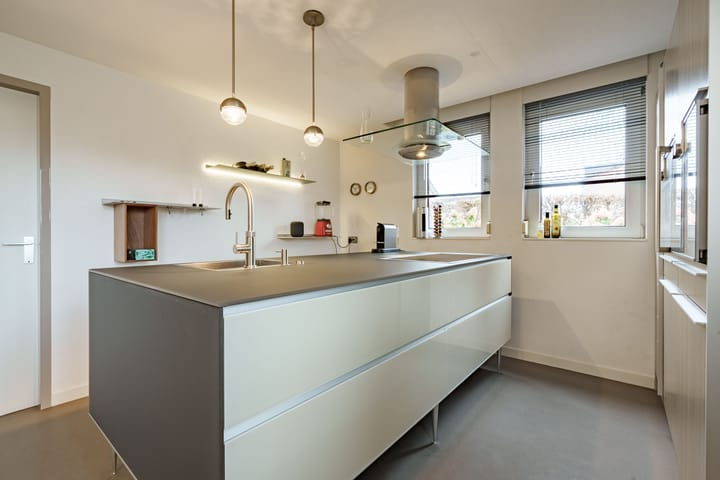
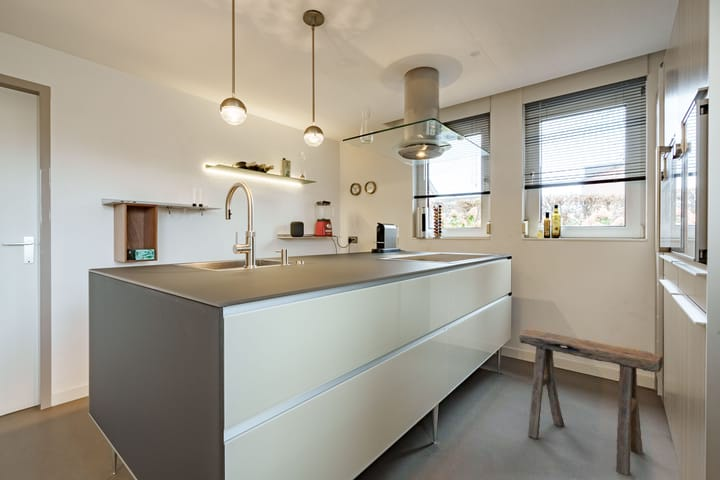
+ stool [518,328,664,476]
